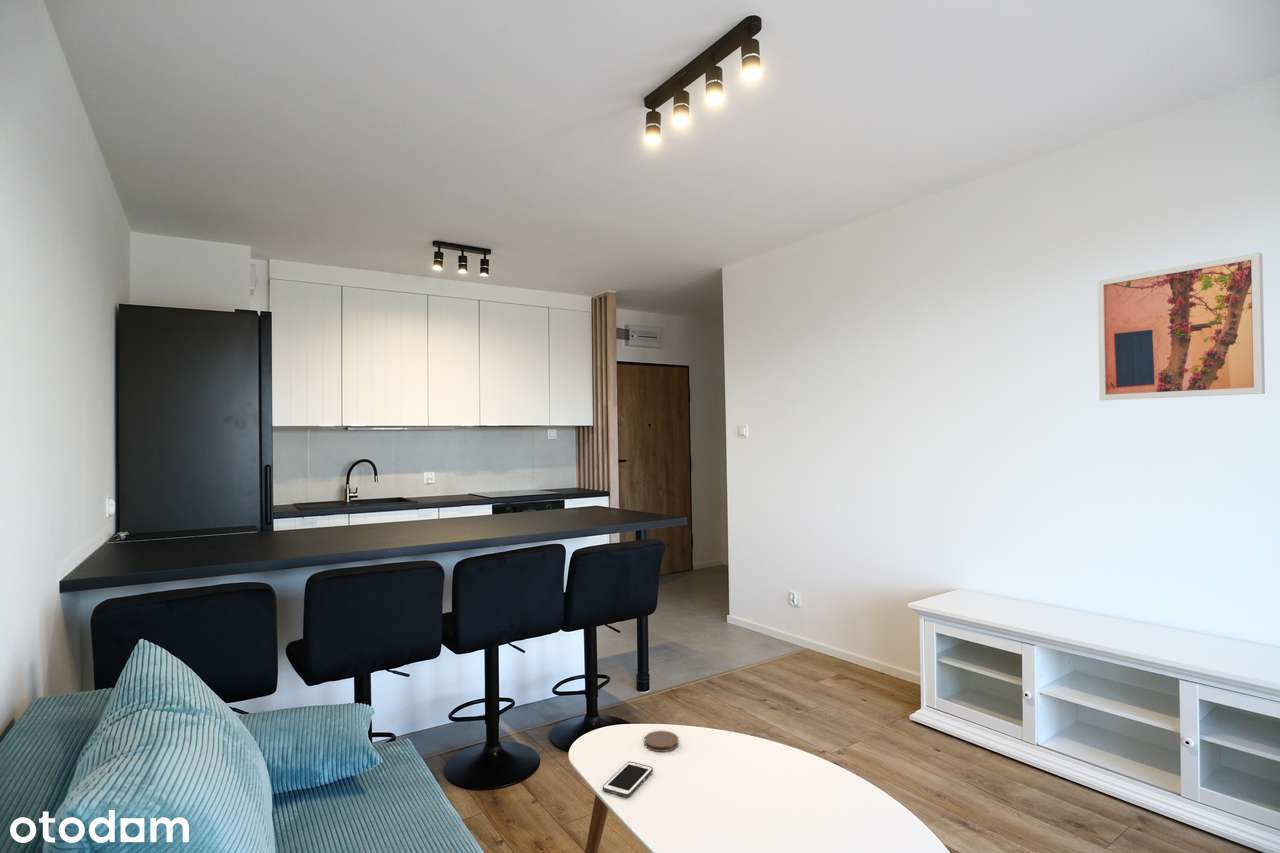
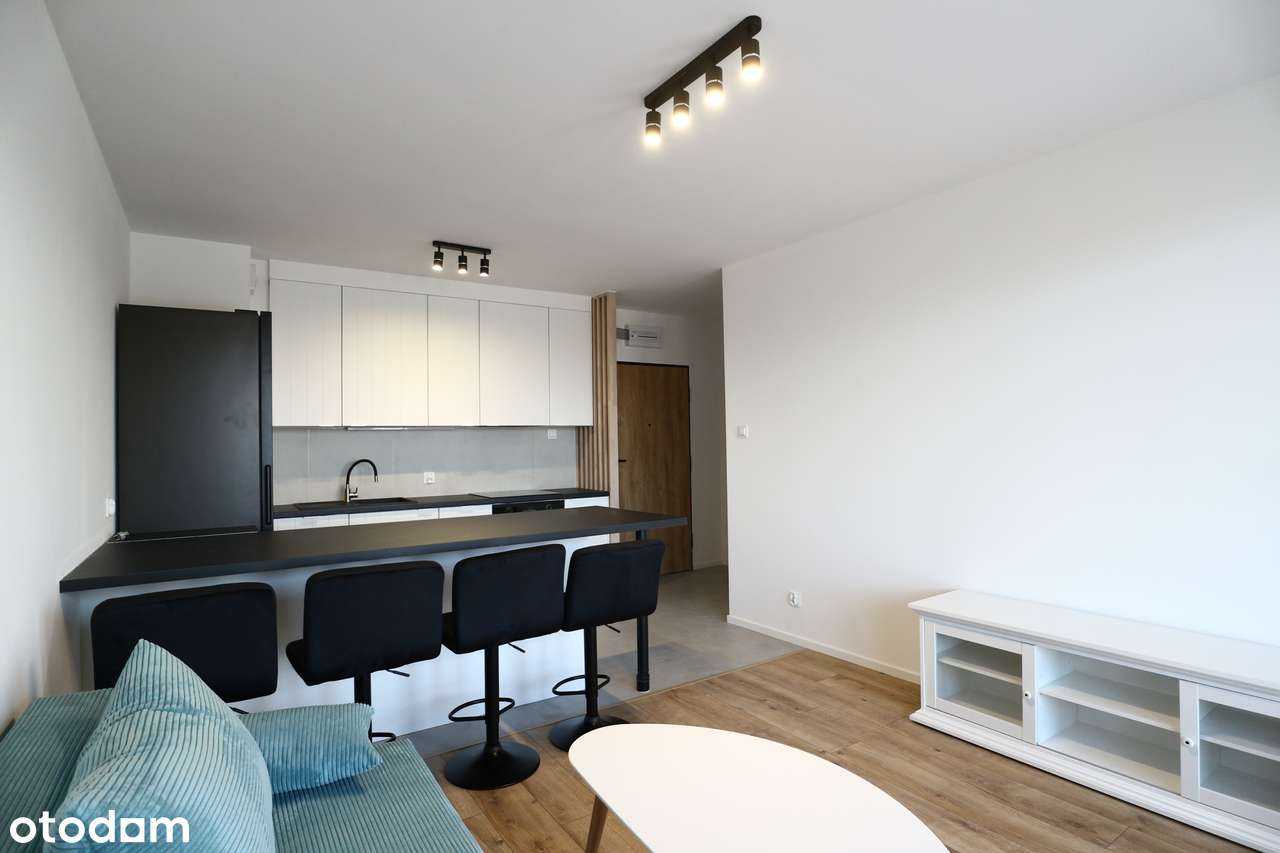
- wall art [1096,252,1266,401]
- cell phone [602,761,654,798]
- coaster [644,730,680,753]
